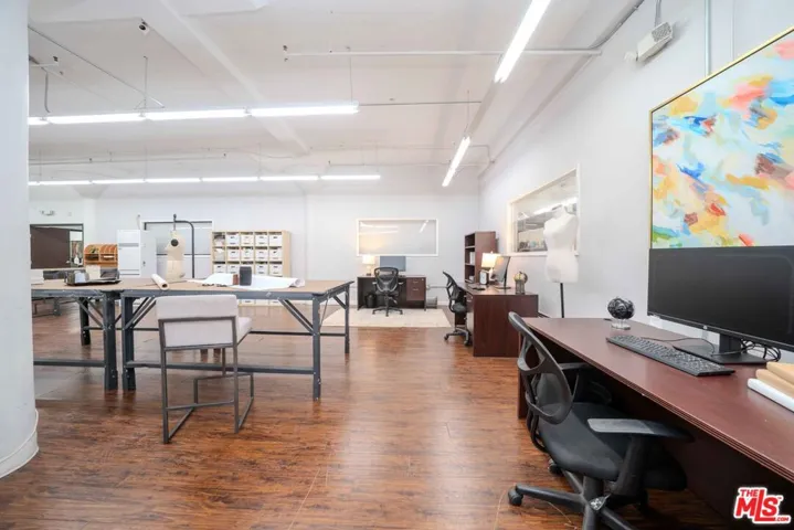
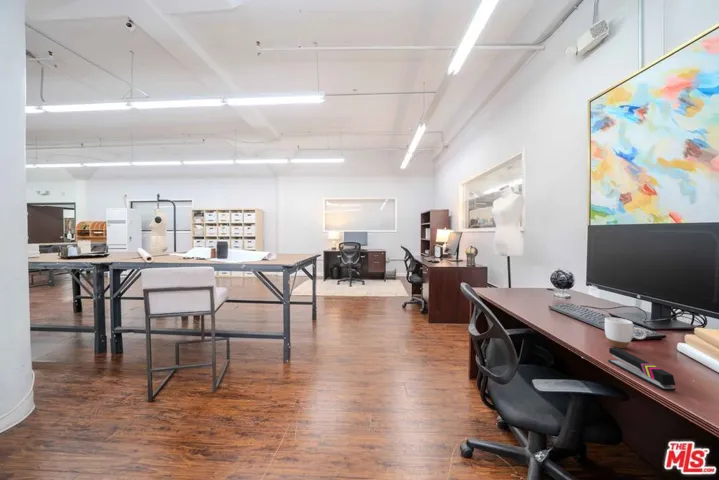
+ stapler [607,347,676,391]
+ mug [604,316,647,349]
